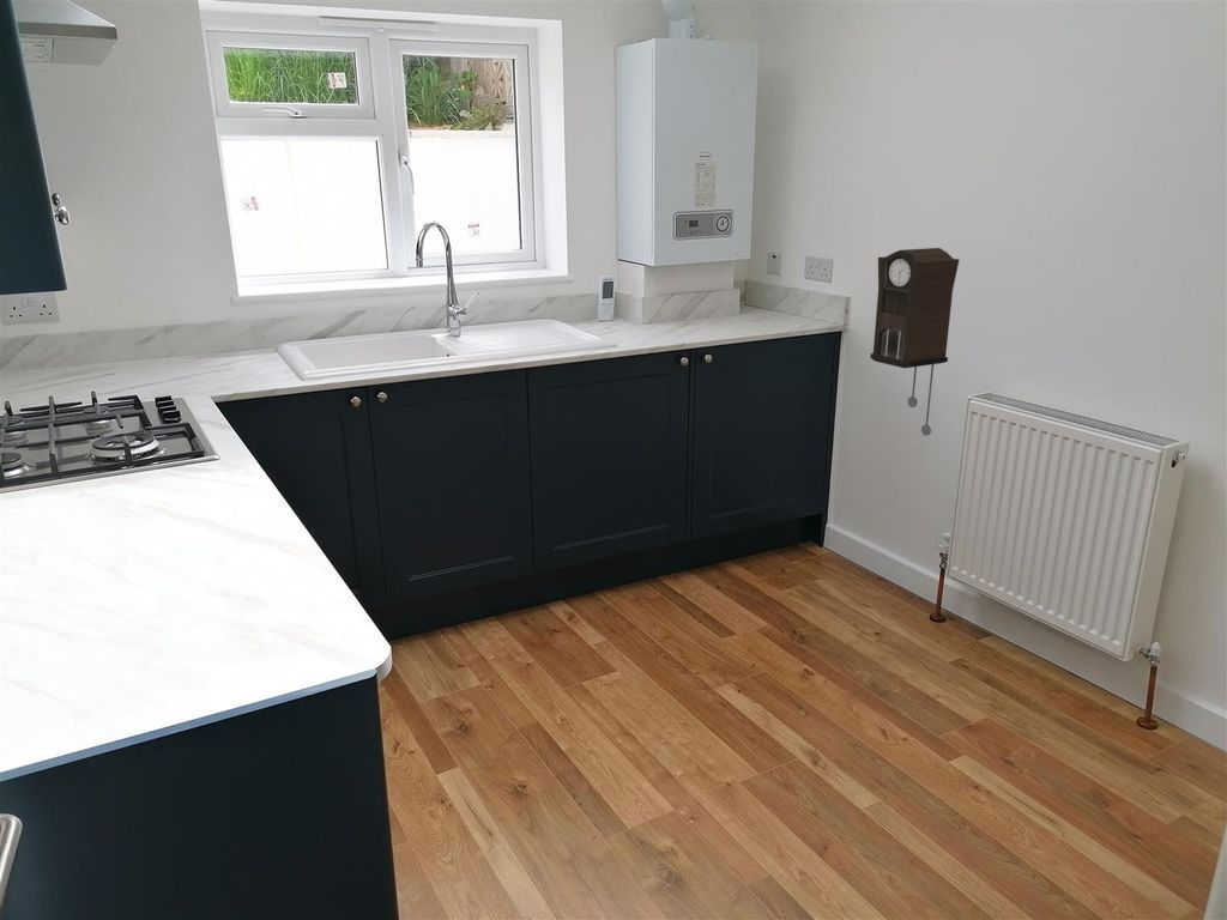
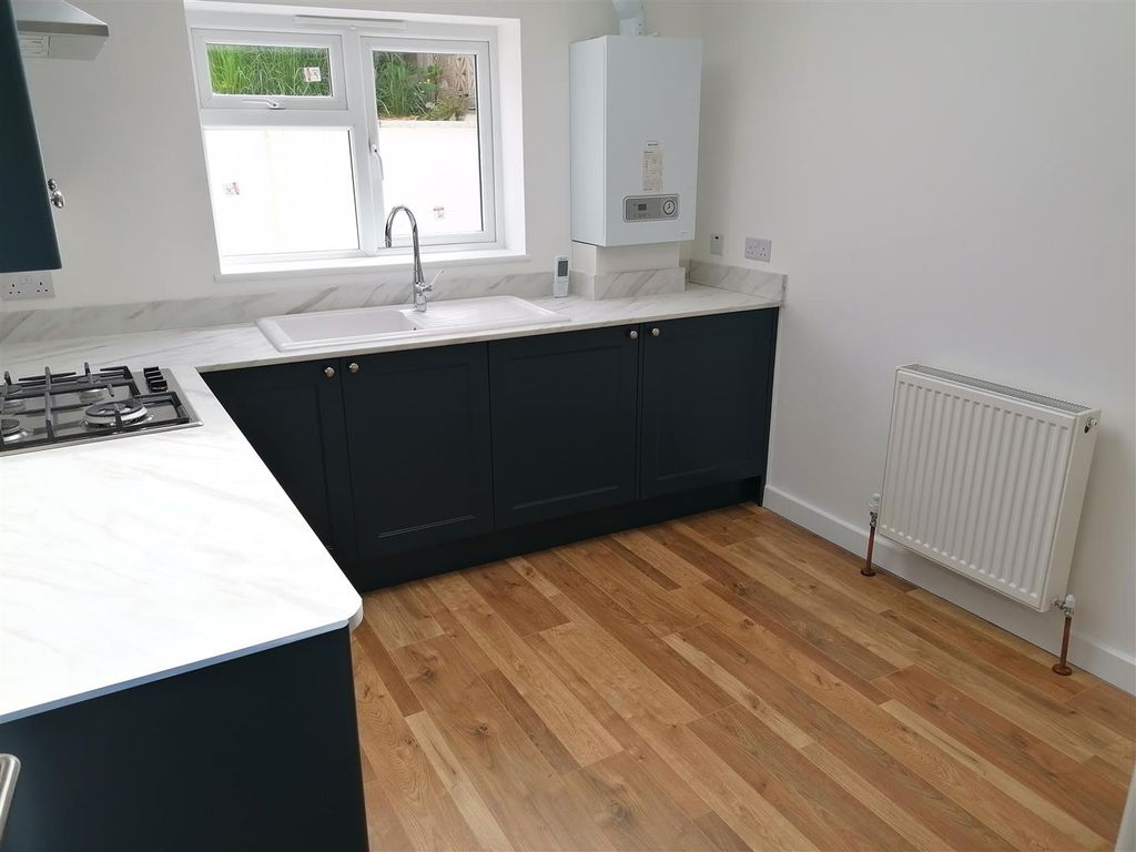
- pendulum clock [869,247,960,437]
